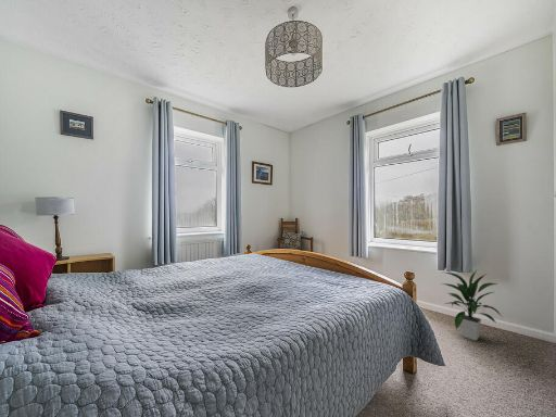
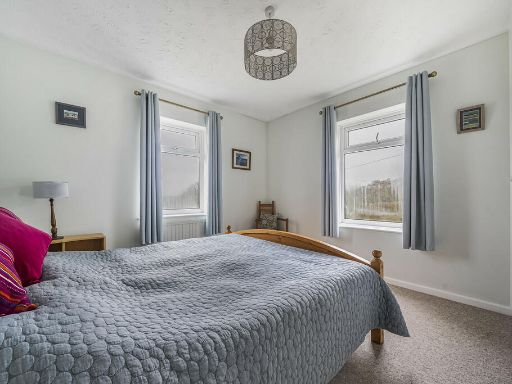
- indoor plant [440,269,505,342]
